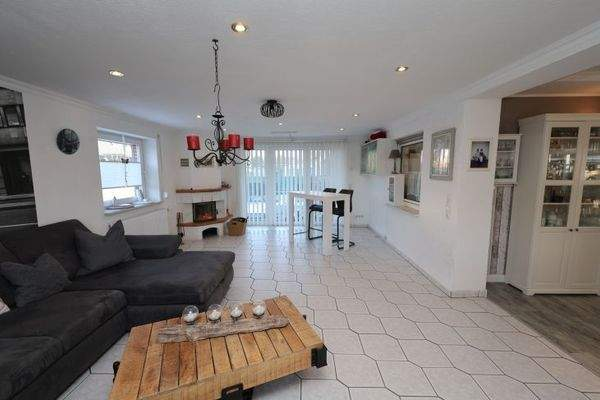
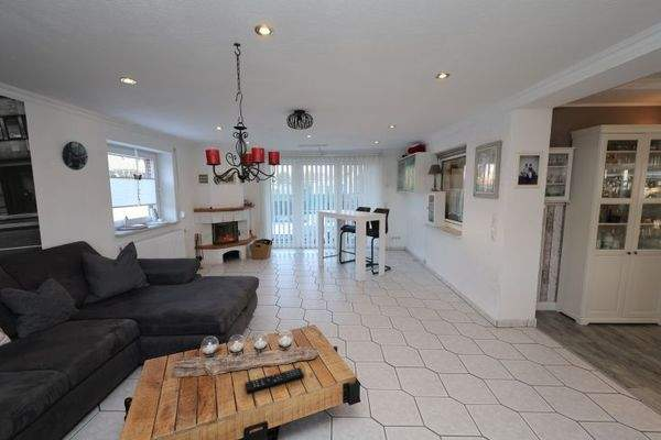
+ remote control [243,366,305,395]
